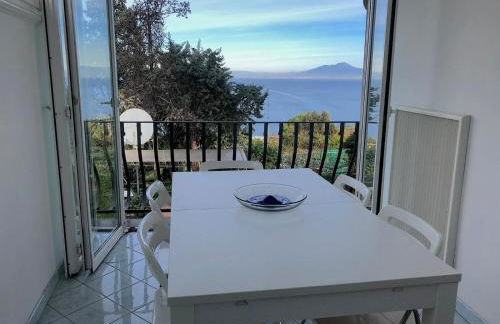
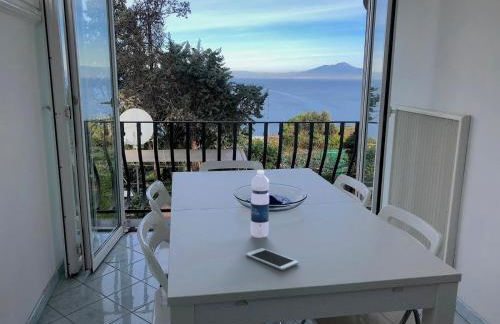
+ cell phone [245,247,299,271]
+ water bottle [250,169,270,239]
